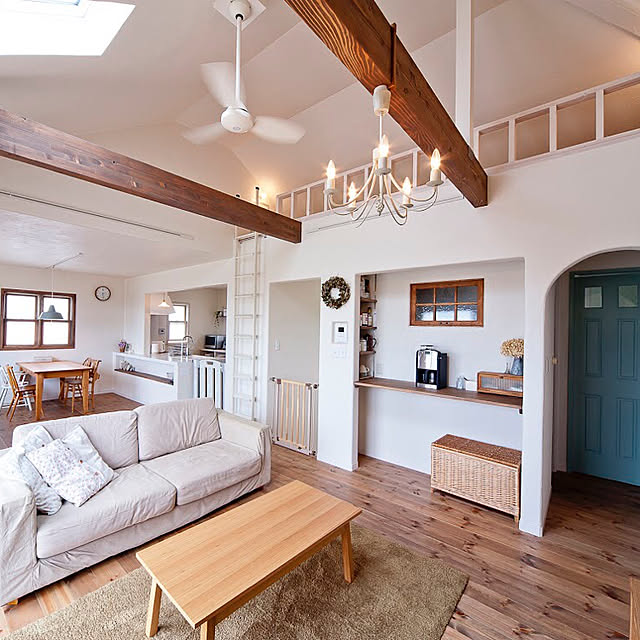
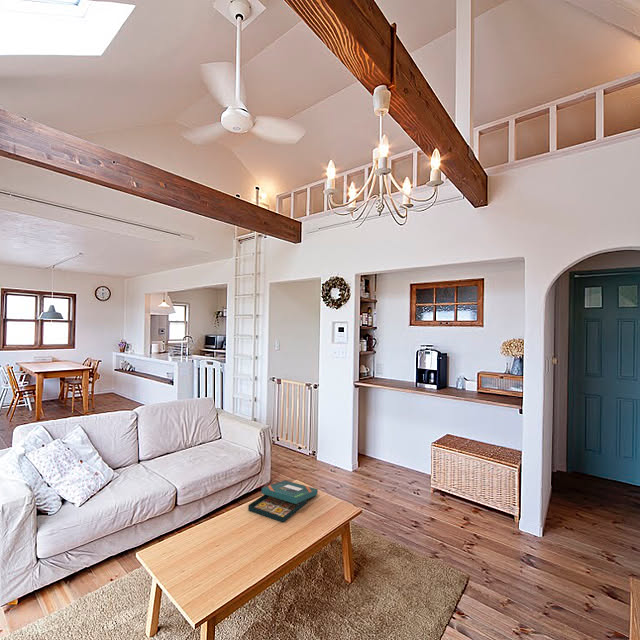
+ board game [247,479,319,524]
